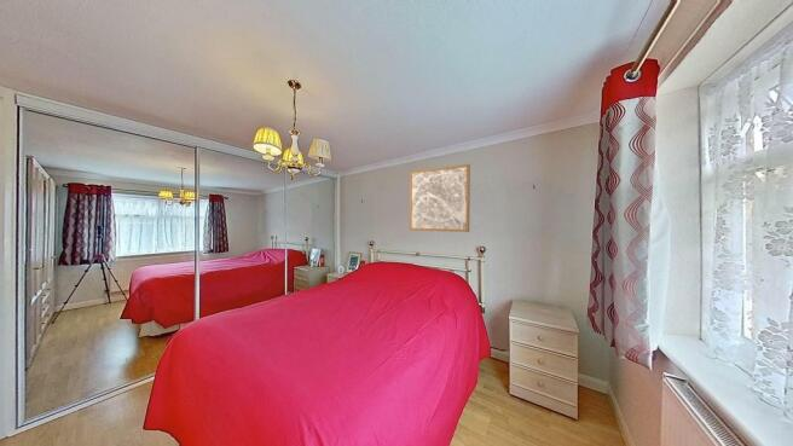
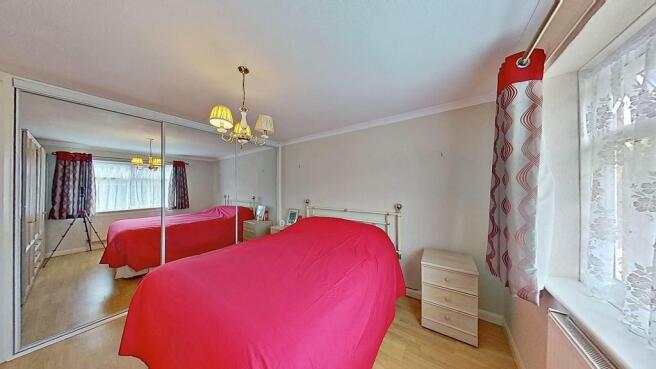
- wall art [409,163,471,233]
